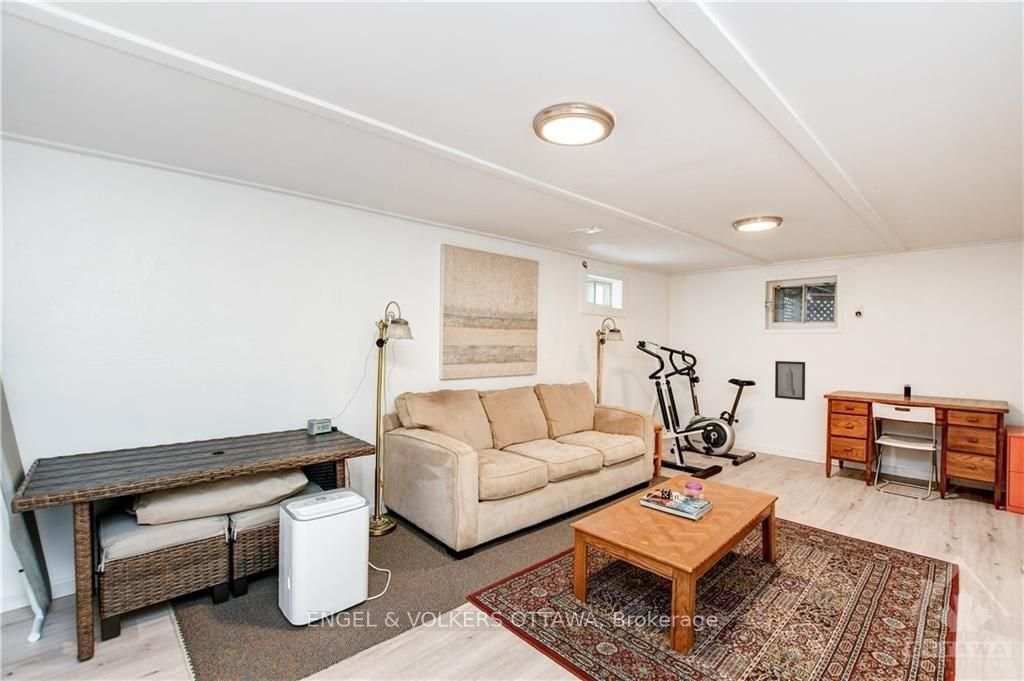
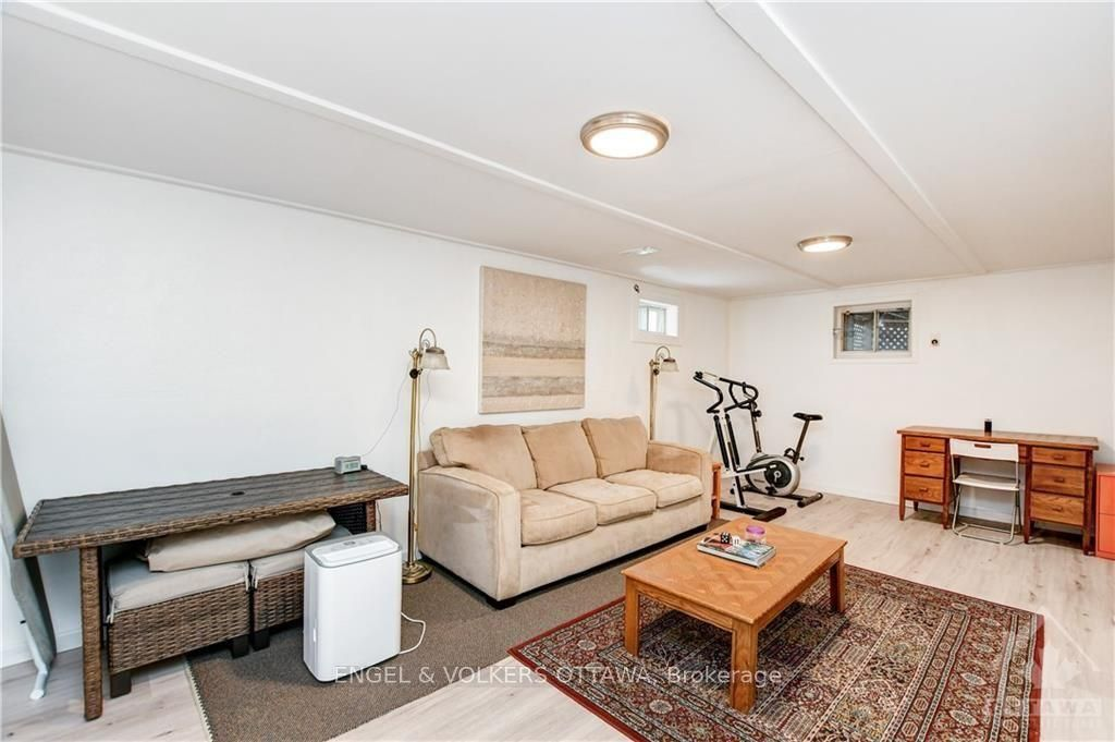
- wall art [774,360,806,401]
